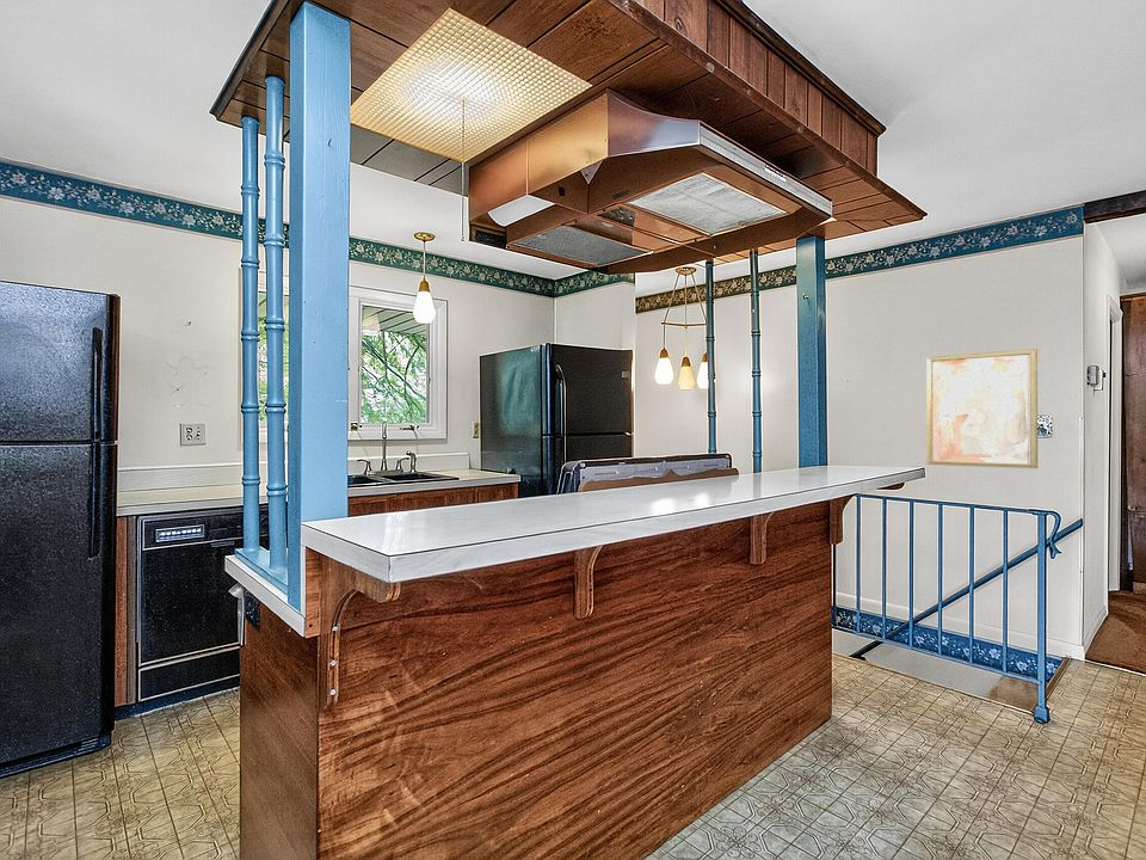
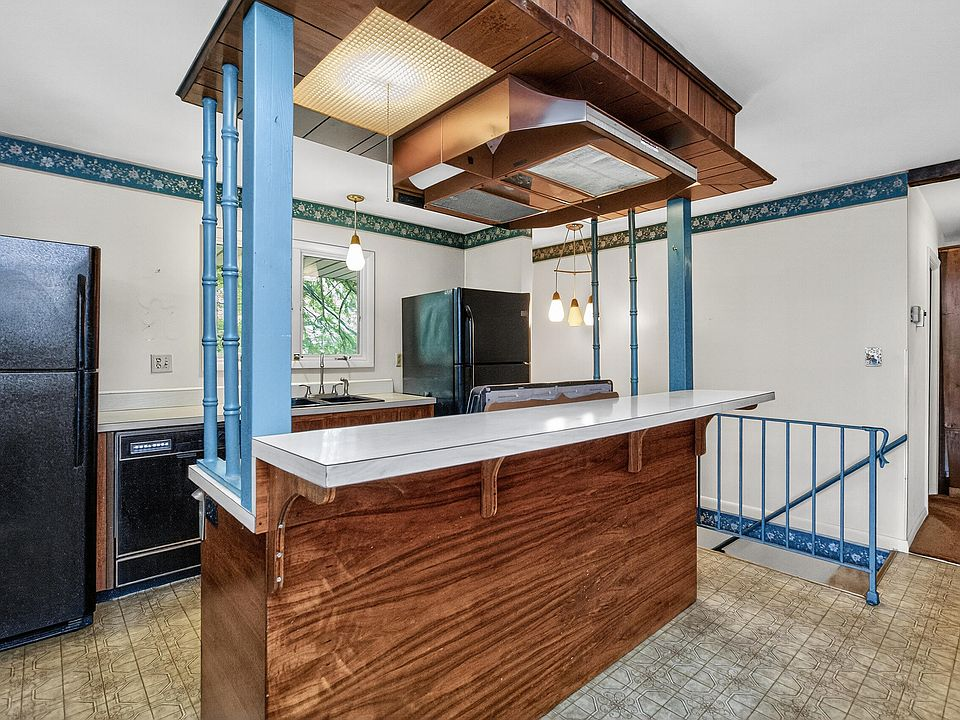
- wall art [925,348,1039,469]
